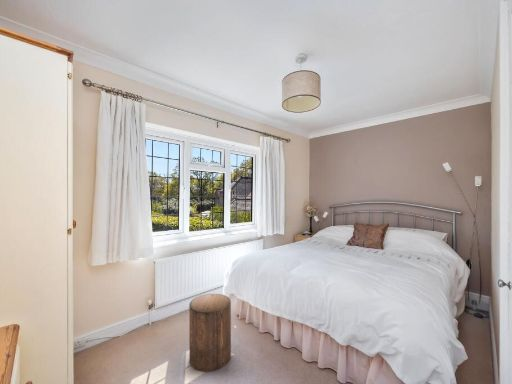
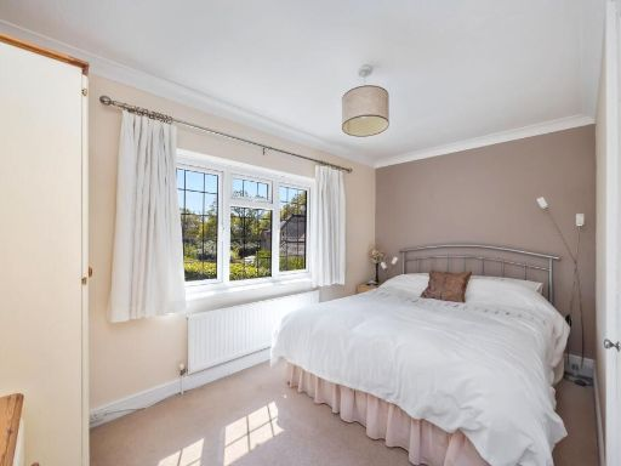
- stool [188,293,232,373]
